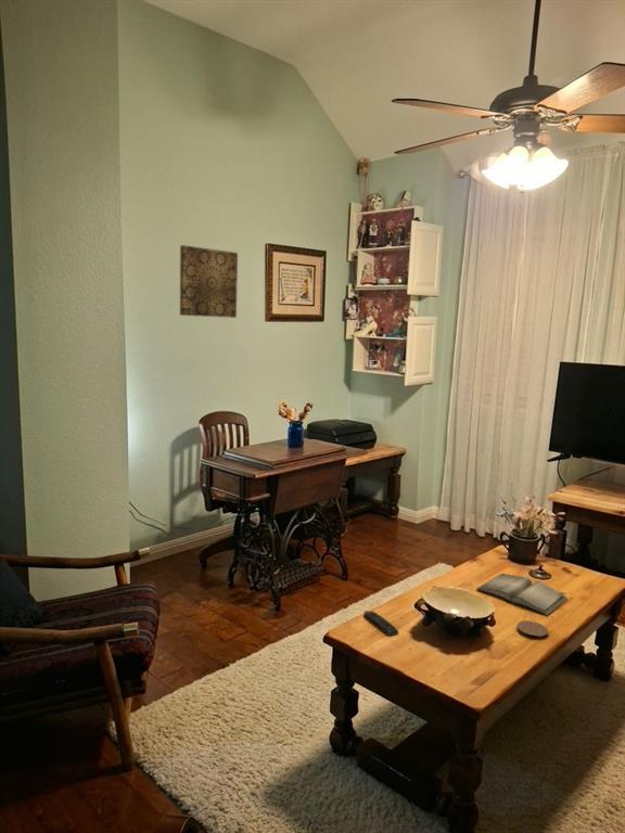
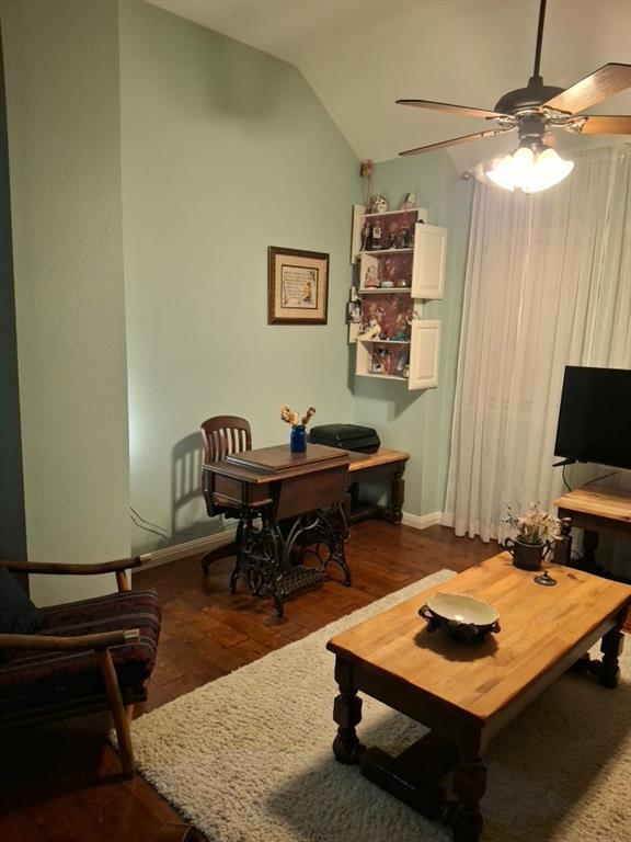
- remote control [362,610,399,638]
- coaster [515,619,549,639]
- wall art [179,244,239,319]
- hardback book [475,573,569,617]
